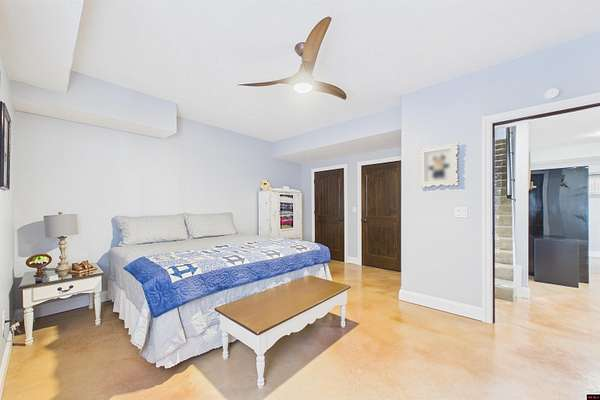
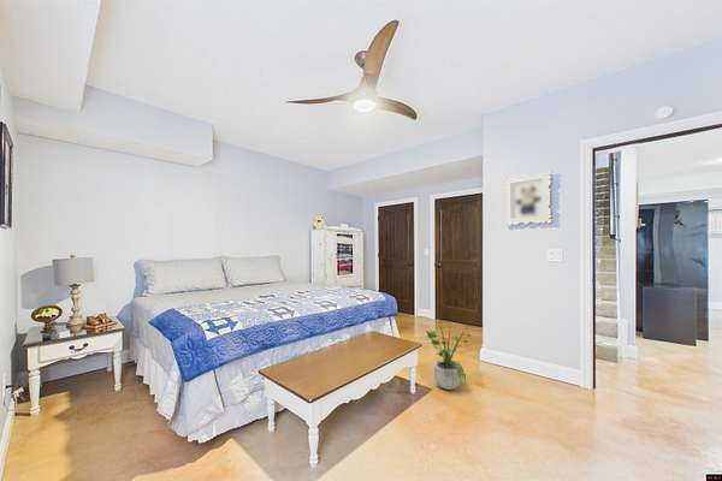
+ potted plant [425,315,473,391]
